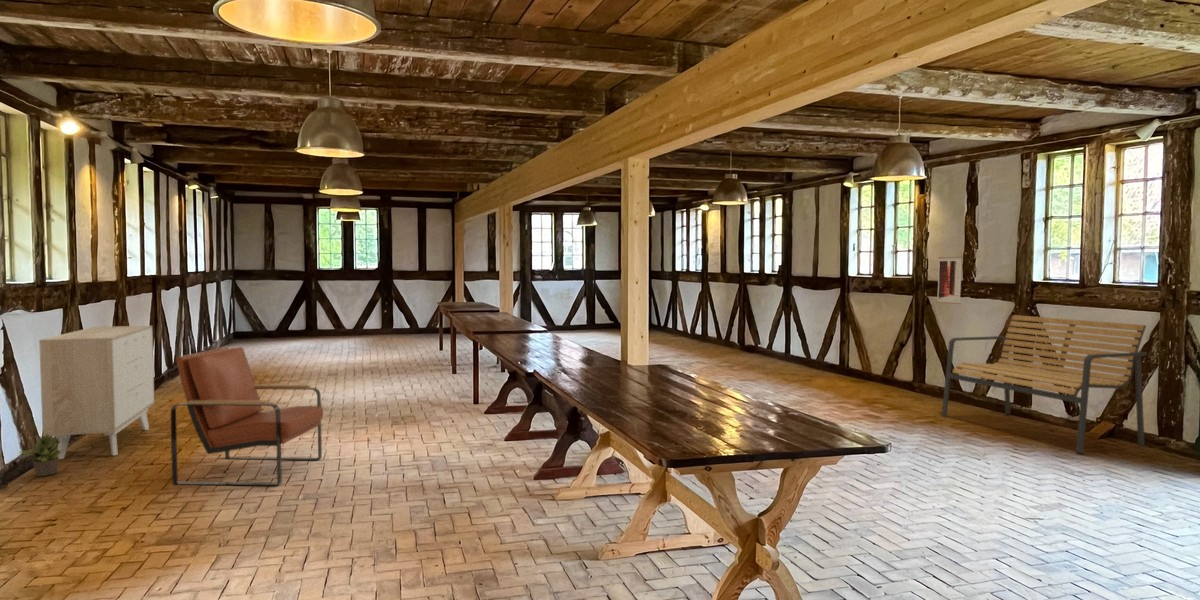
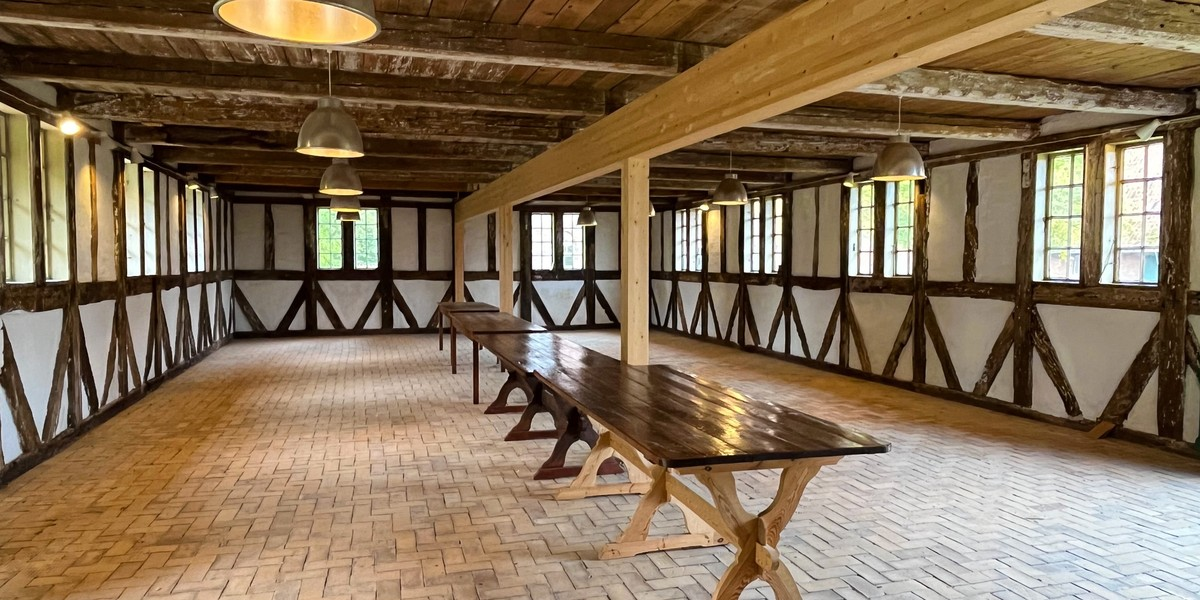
- bench [941,314,1148,455]
- sideboard [38,325,155,460]
- potted plant [18,434,61,478]
- armchair [170,346,324,487]
- wall art [936,256,963,305]
